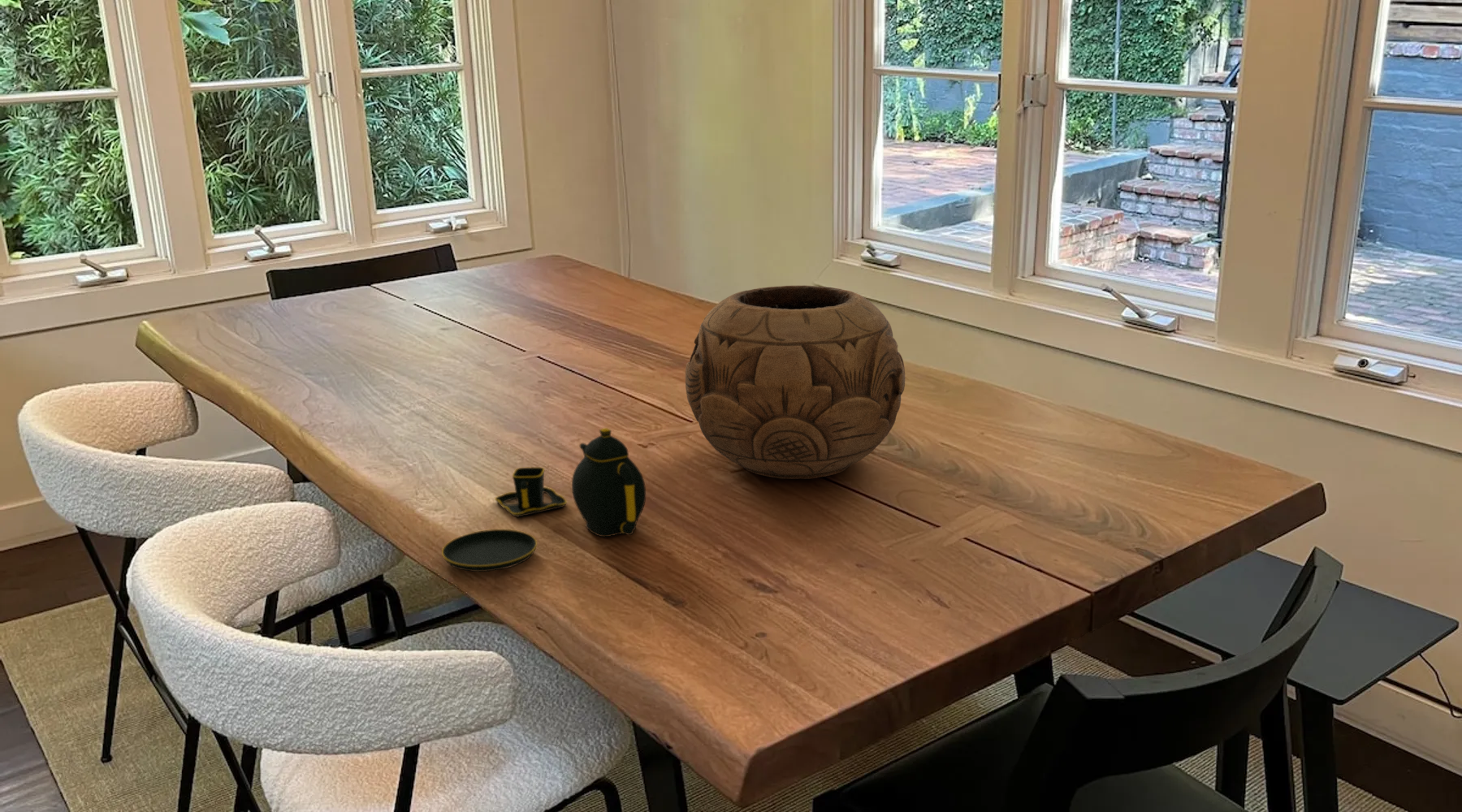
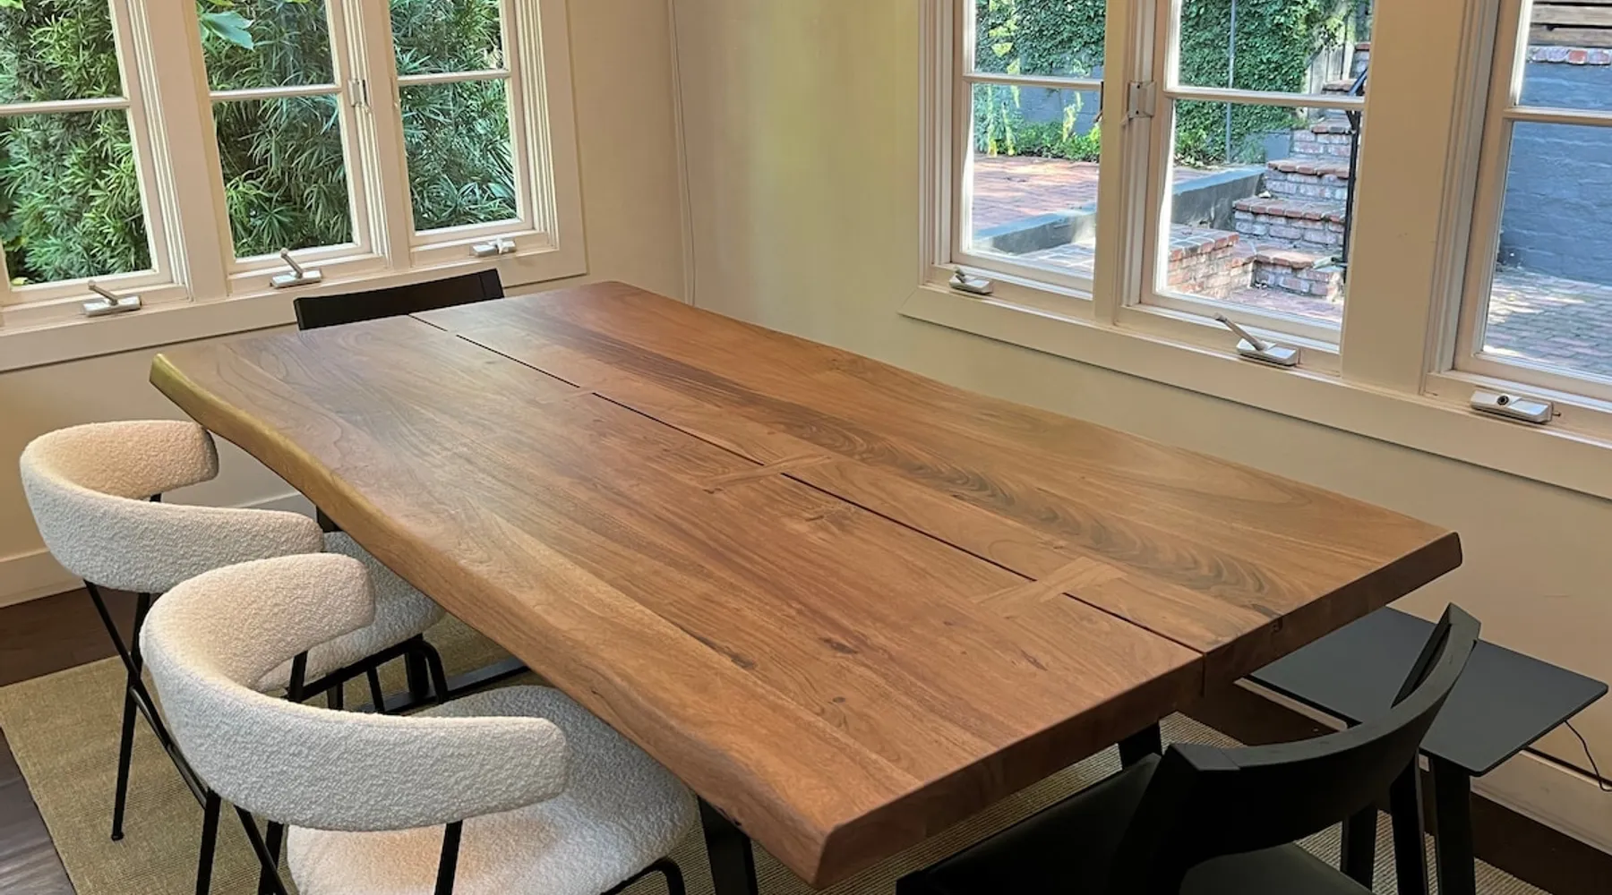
- teapot [441,427,647,572]
- decorative bowl [685,285,906,480]
